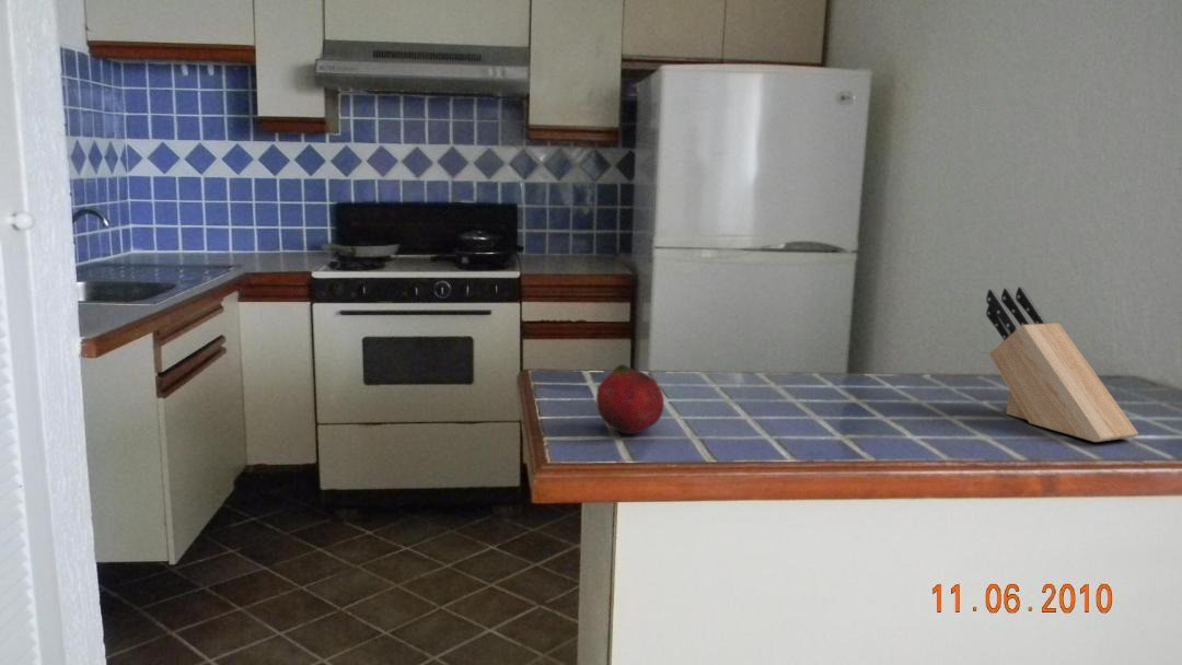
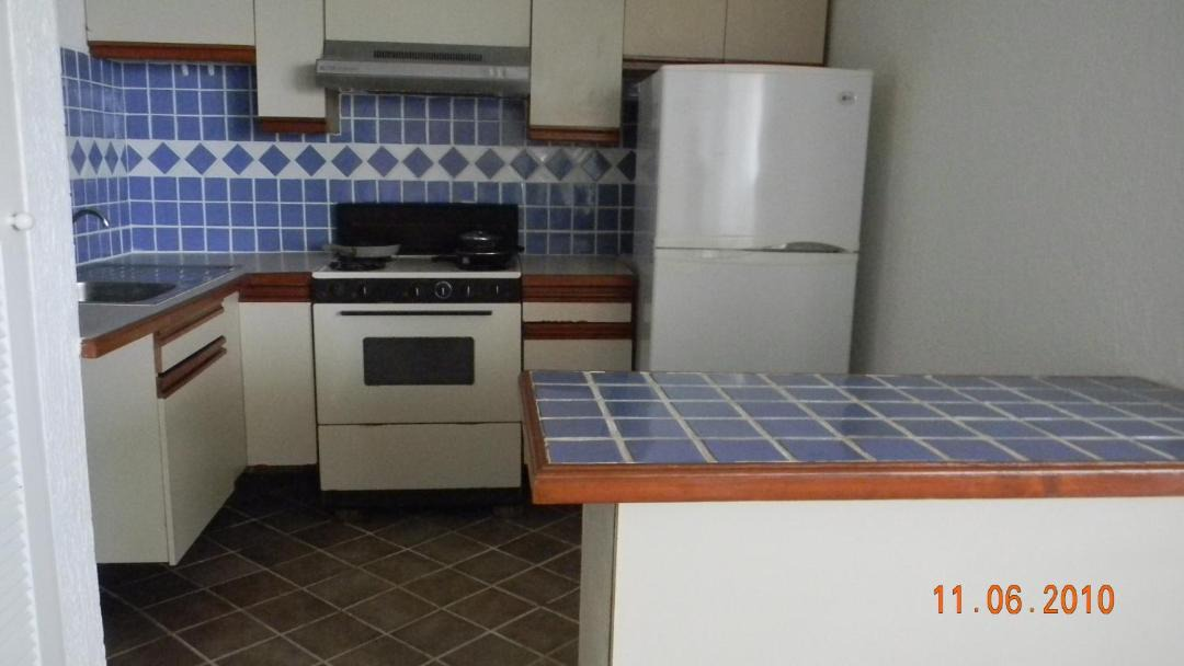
- fruit [595,363,665,435]
- knife block [985,285,1139,443]
